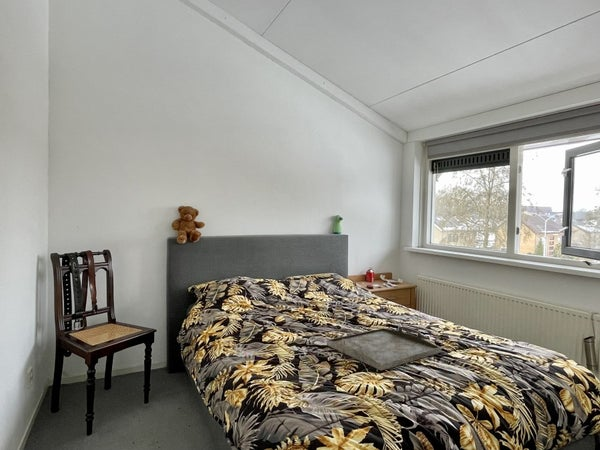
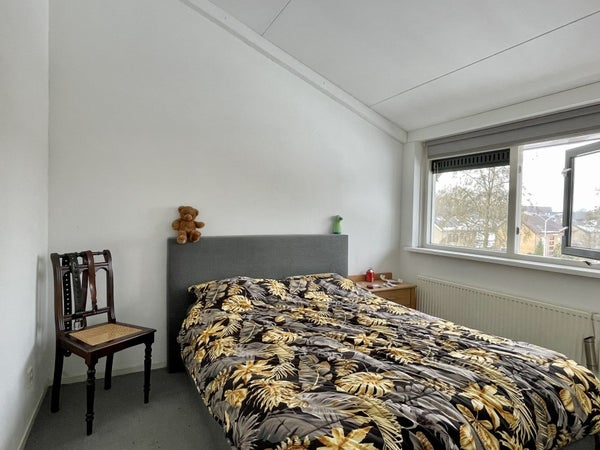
- serving tray [326,326,442,371]
